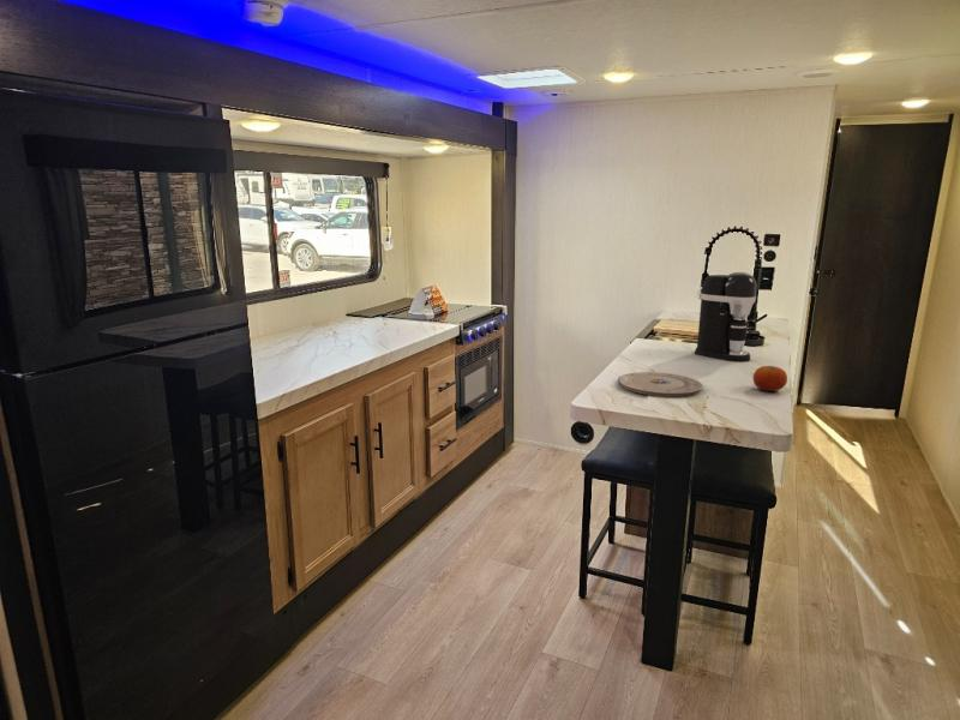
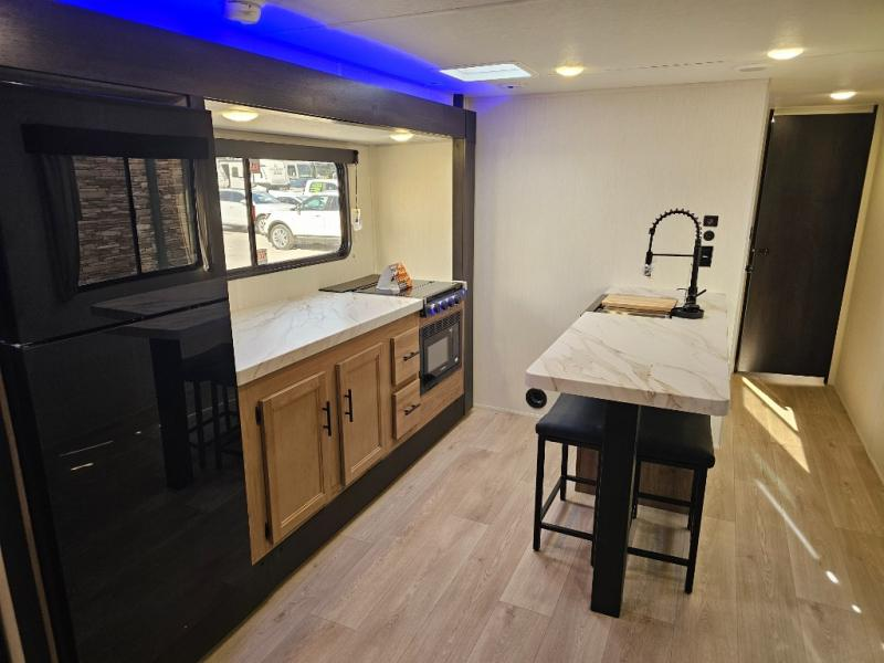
- fruit [752,365,788,392]
- coffee maker [694,271,757,362]
- plate [617,371,704,397]
